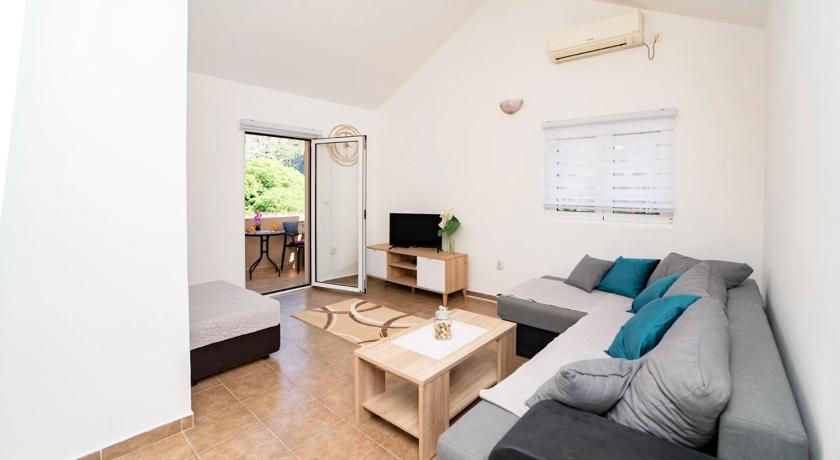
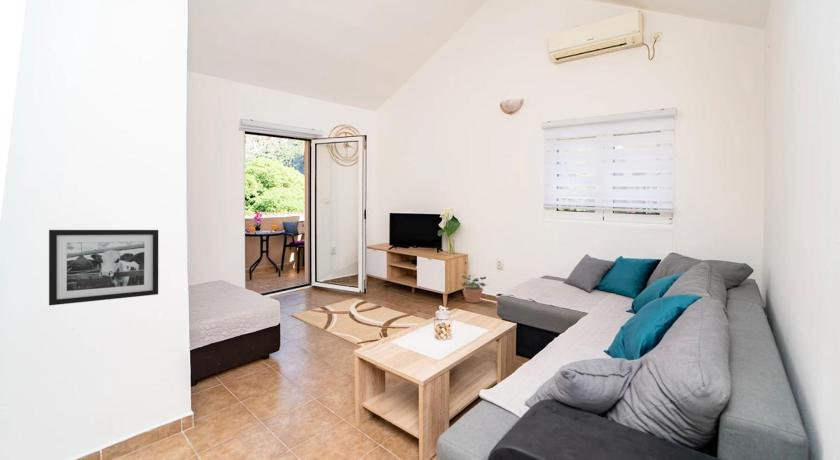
+ potted plant [459,274,489,304]
+ picture frame [48,229,159,307]
